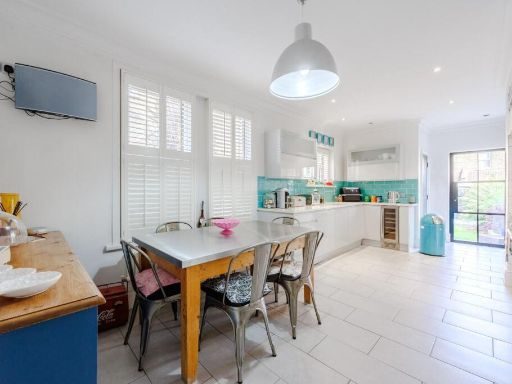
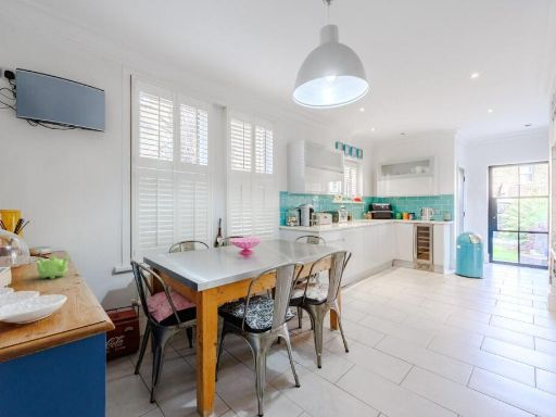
+ teapot [34,254,71,280]
